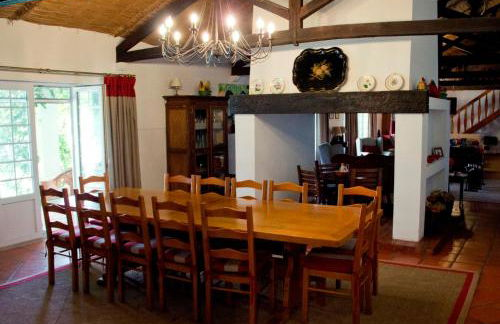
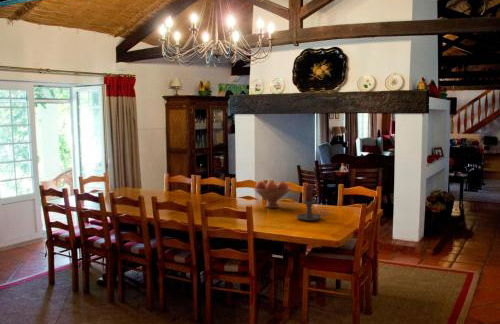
+ candle holder [296,184,329,222]
+ fruit bowl [253,180,292,209]
